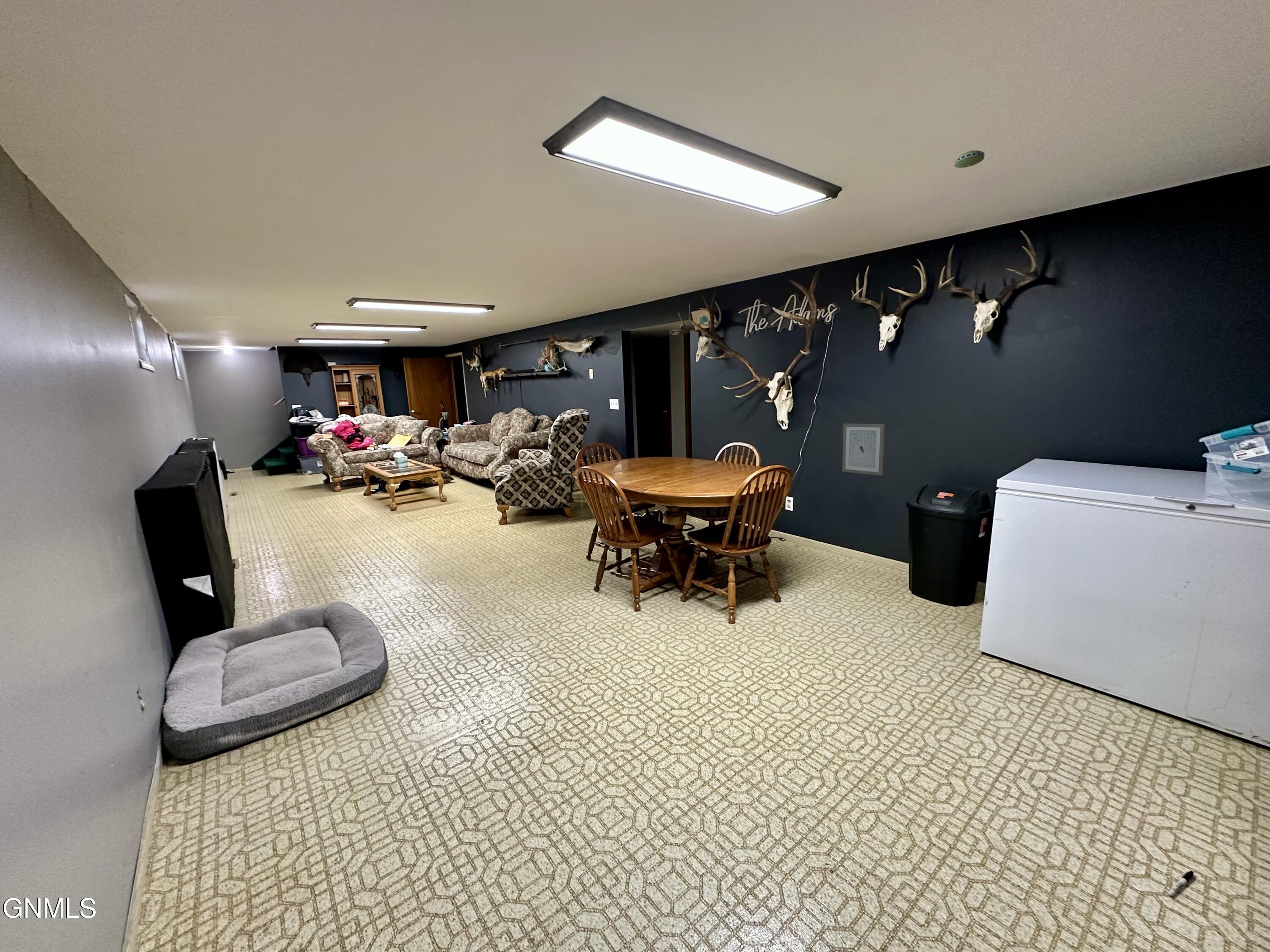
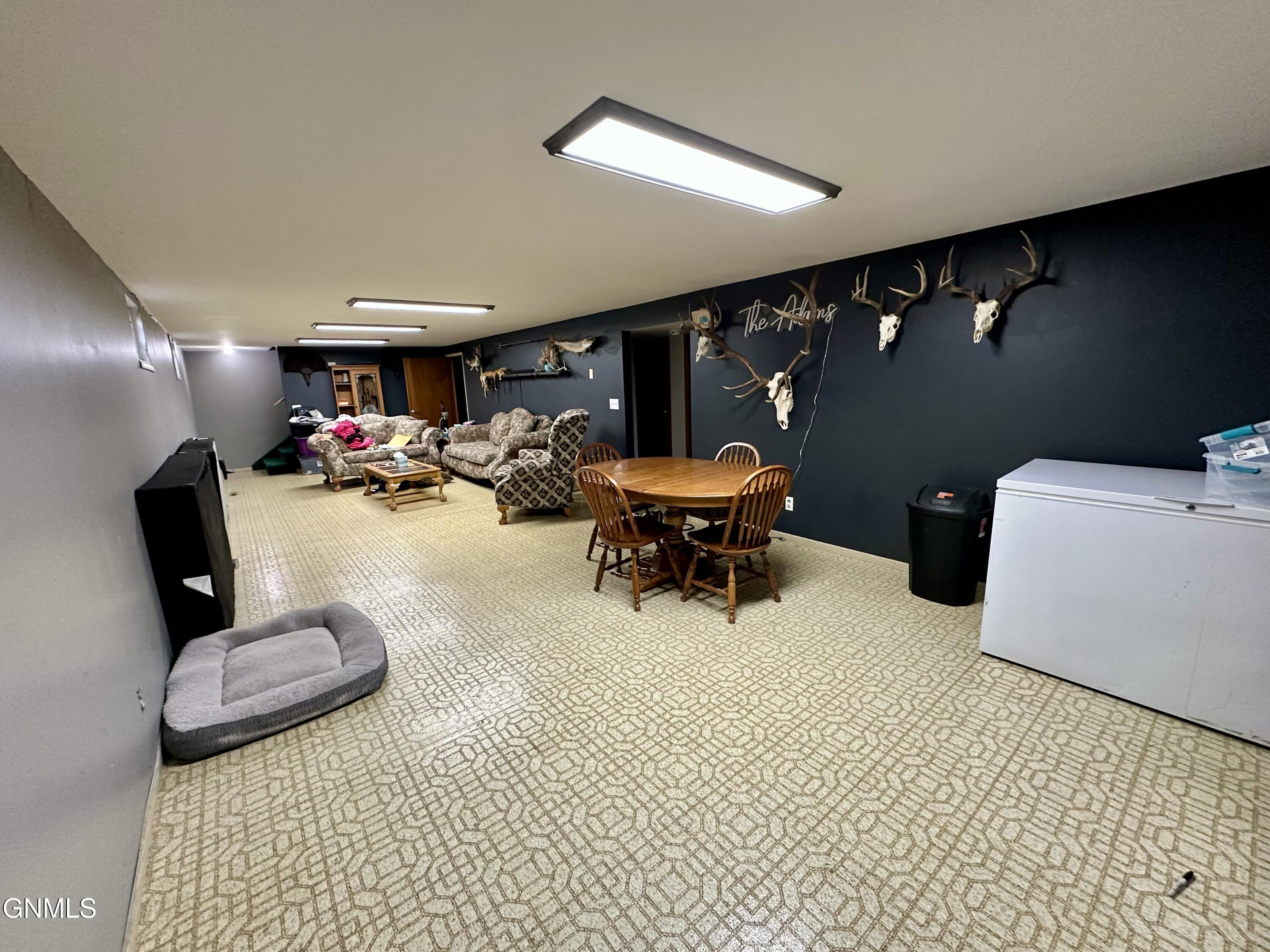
- wall art [842,423,885,476]
- smoke detector [954,150,985,168]
